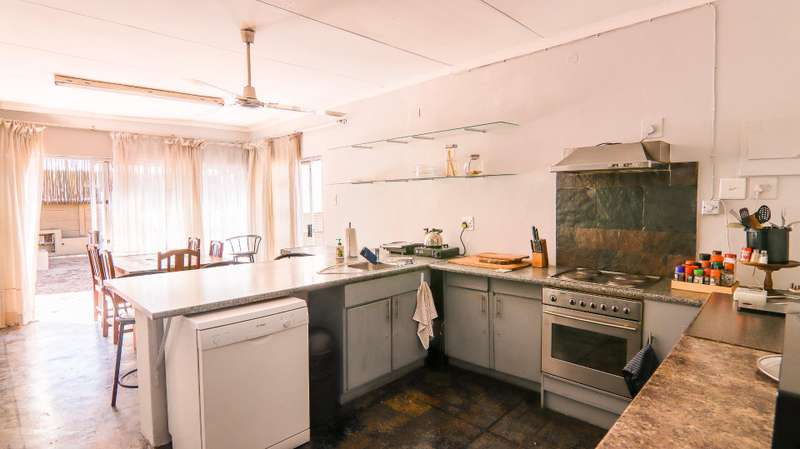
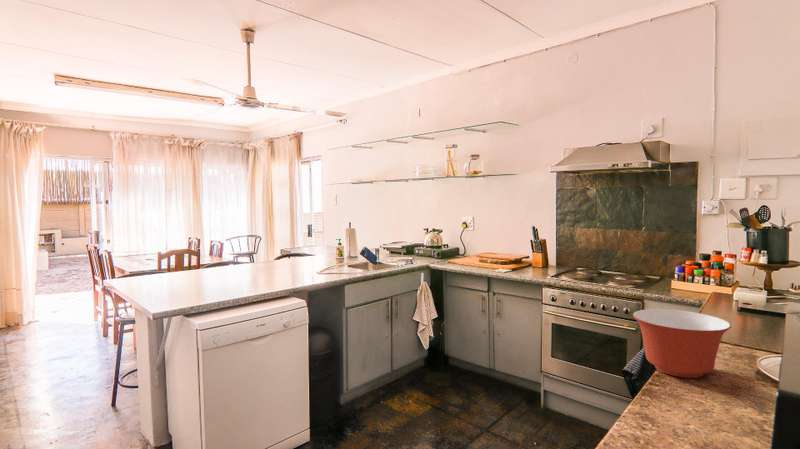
+ mixing bowl [632,308,732,379]
